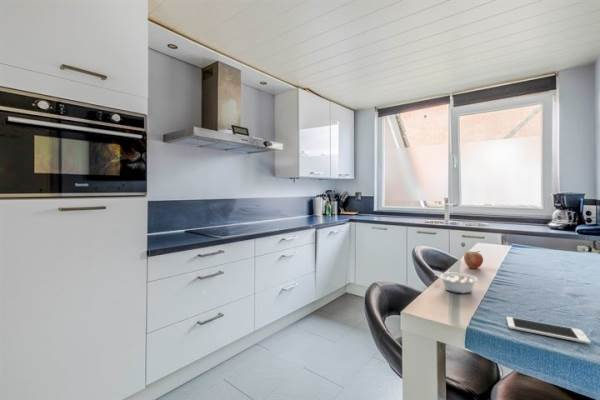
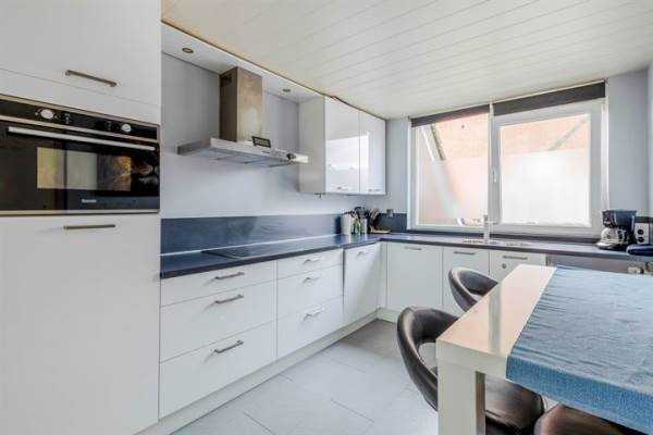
- fruit [463,250,484,269]
- legume [433,271,479,294]
- cell phone [505,316,592,345]
